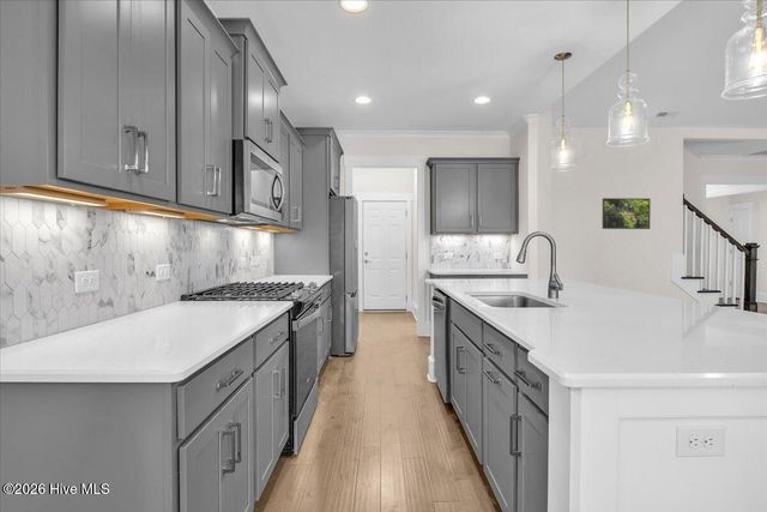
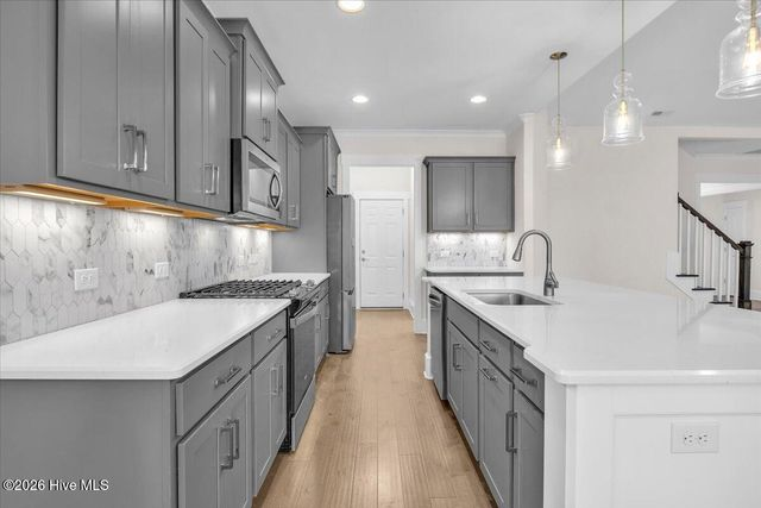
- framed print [602,197,652,230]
